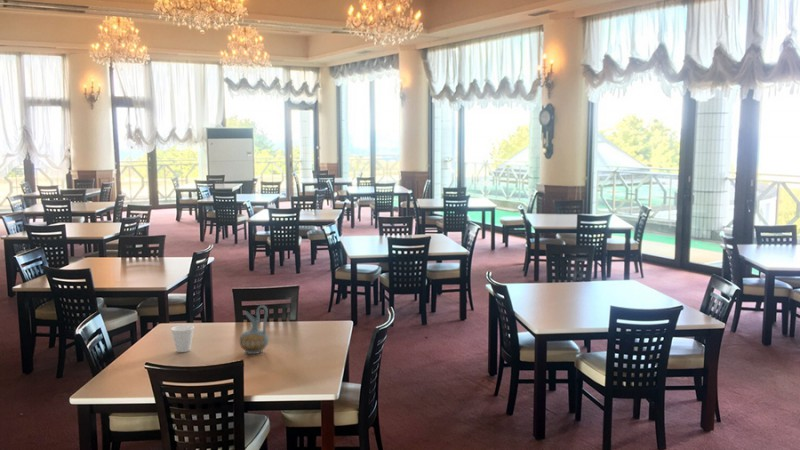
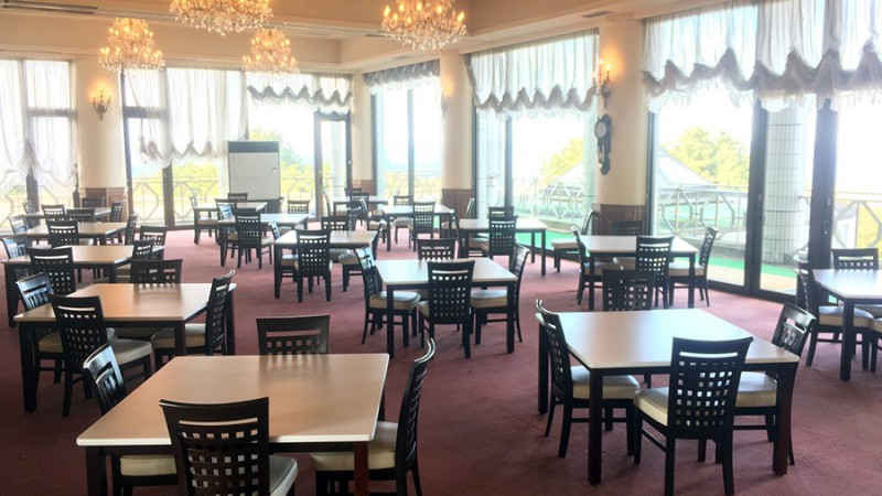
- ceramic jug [239,304,270,355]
- cup [170,324,195,353]
